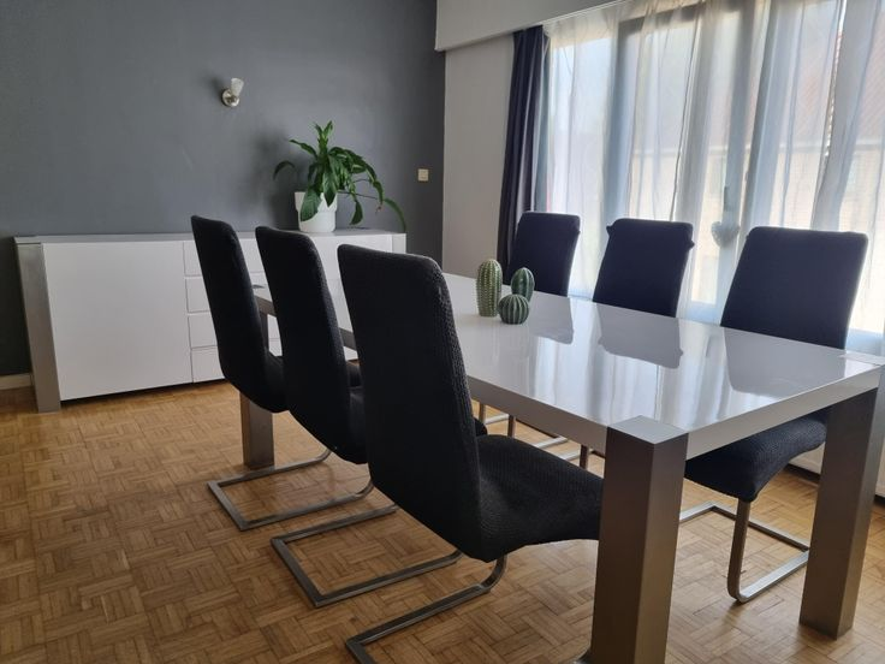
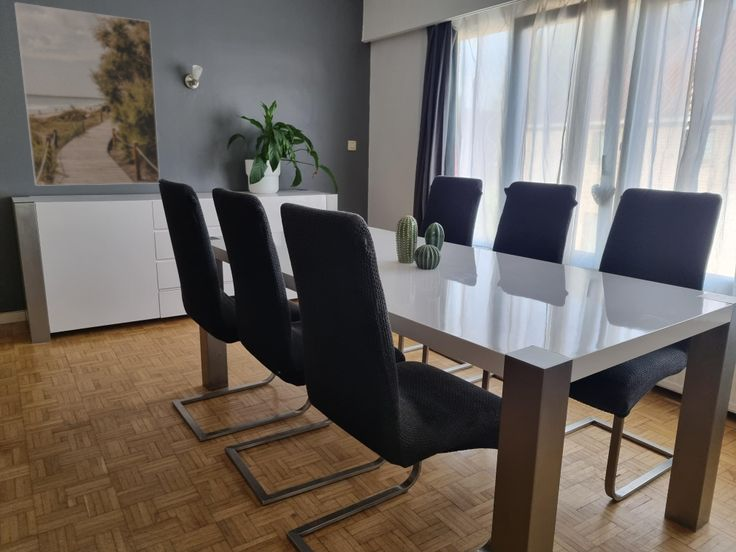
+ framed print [13,1,161,187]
